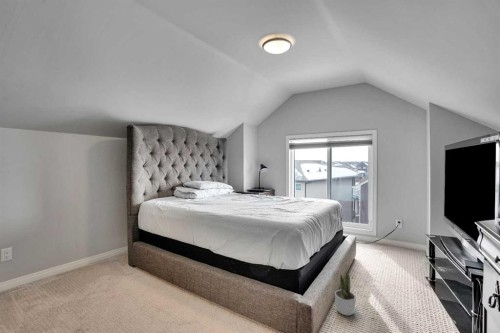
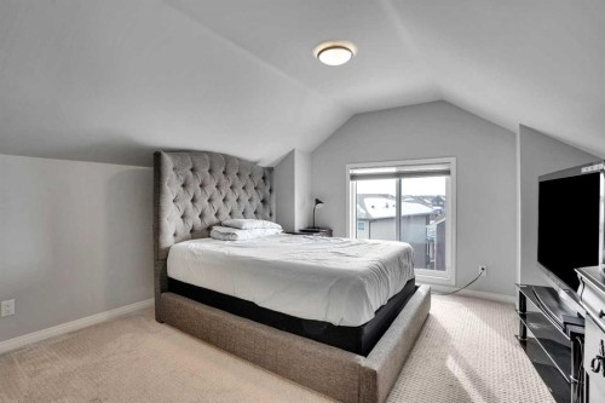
- potted plant [334,268,357,317]
